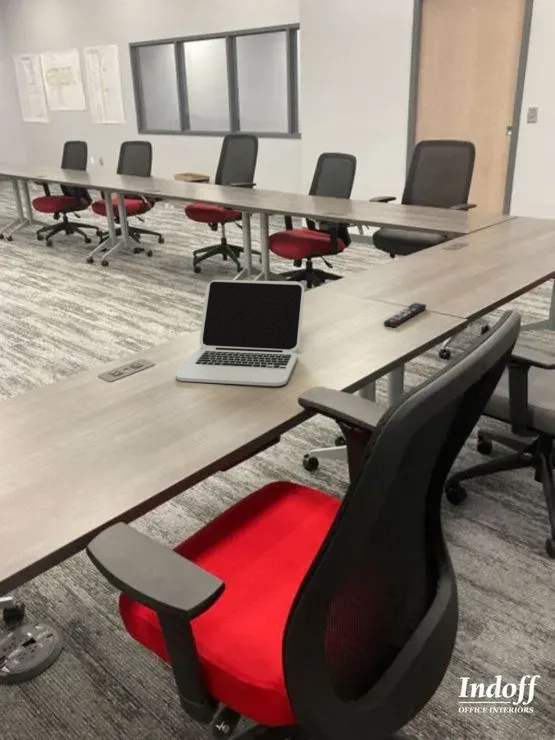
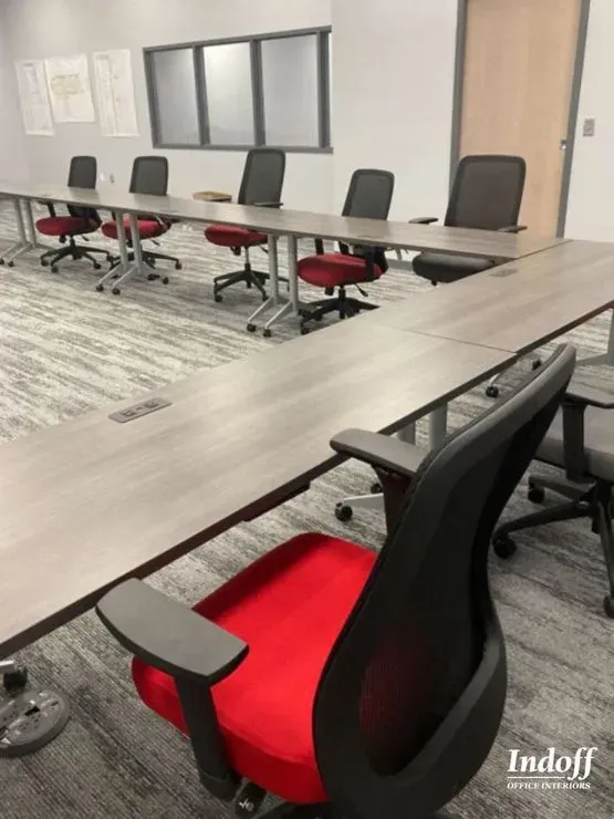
- laptop [175,279,305,387]
- remote control [382,302,427,328]
